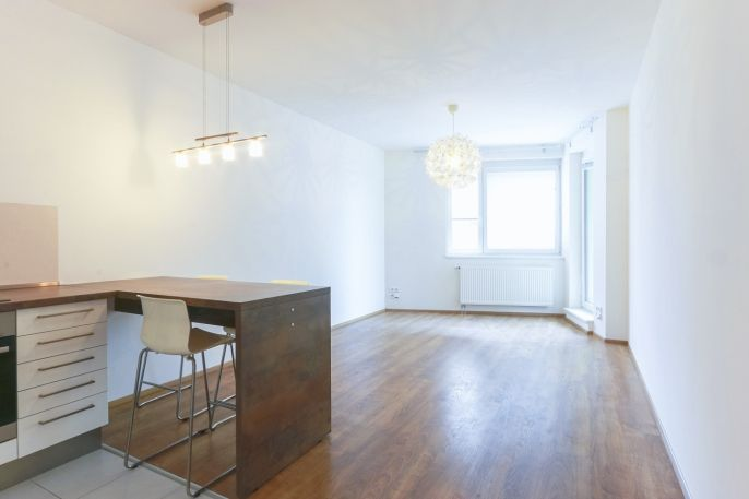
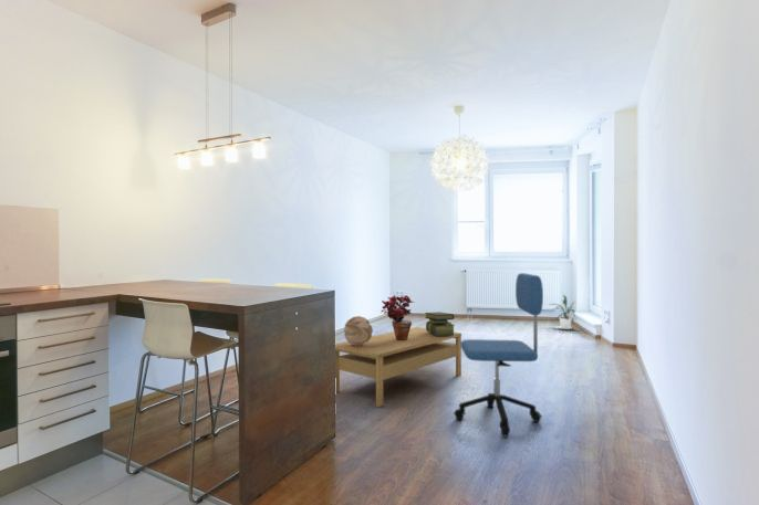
+ office chair [453,272,544,438]
+ decorative ball [343,315,374,346]
+ stack of books [424,311,456,336]
+ coffee table [334,326,462,409]
+ house plant [549,294,576,330]
+ potted plant [380,294,416,340]
